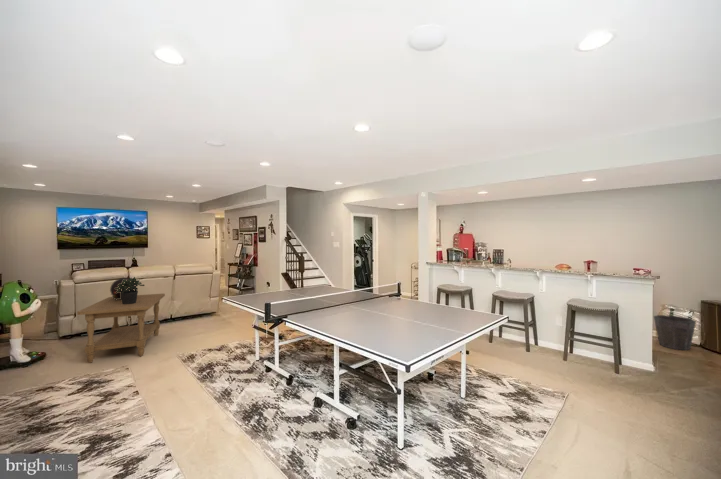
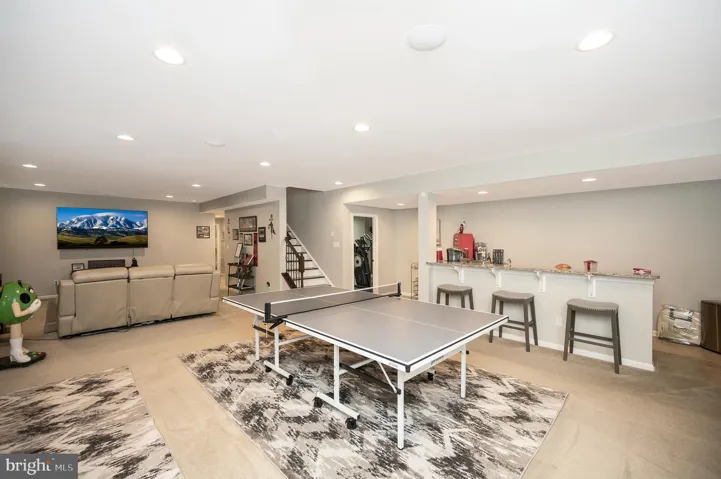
- potted plant [115,276,145,304]
- waste bin [653,314,697,351]
- decorative sphere [109,277,138,300]
- coffee table [76,293,166,364]
